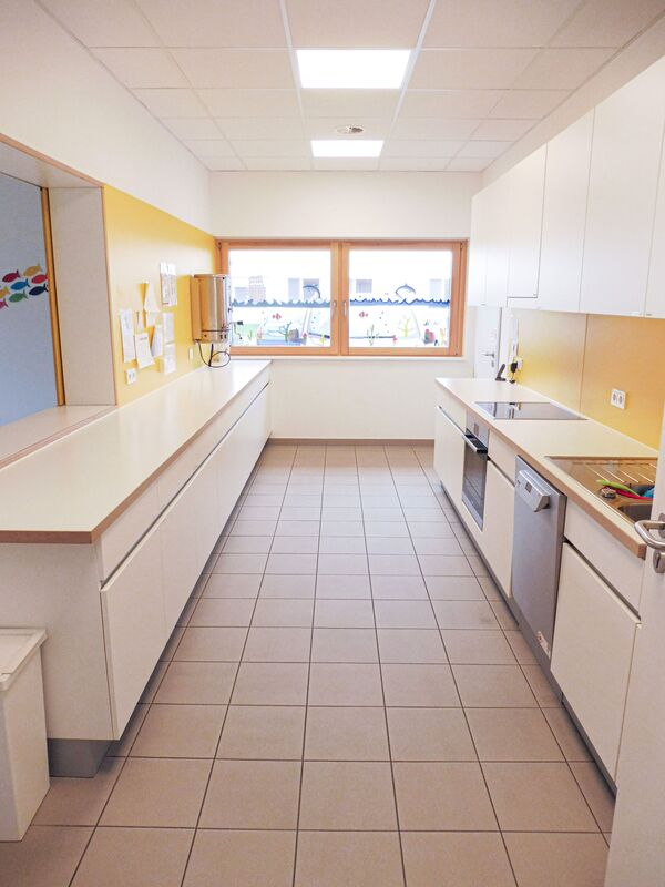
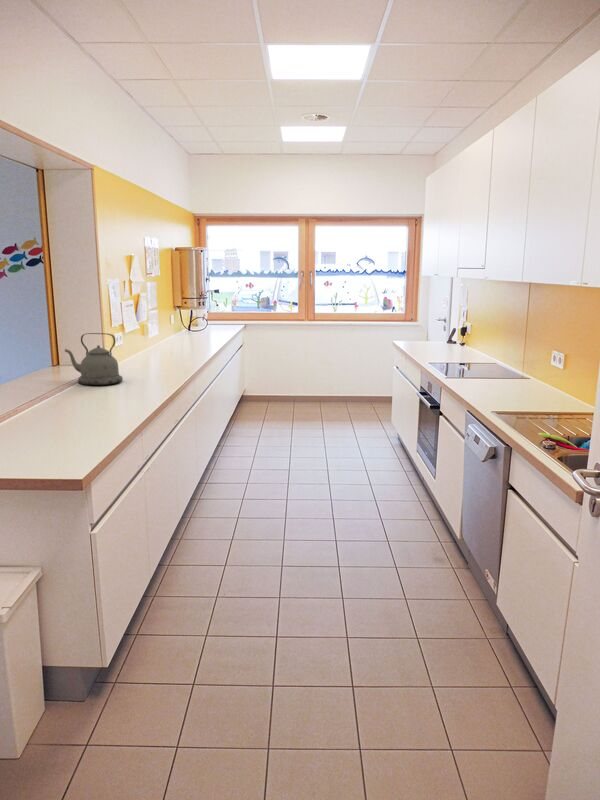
+ kettle [64,332,124,386]
